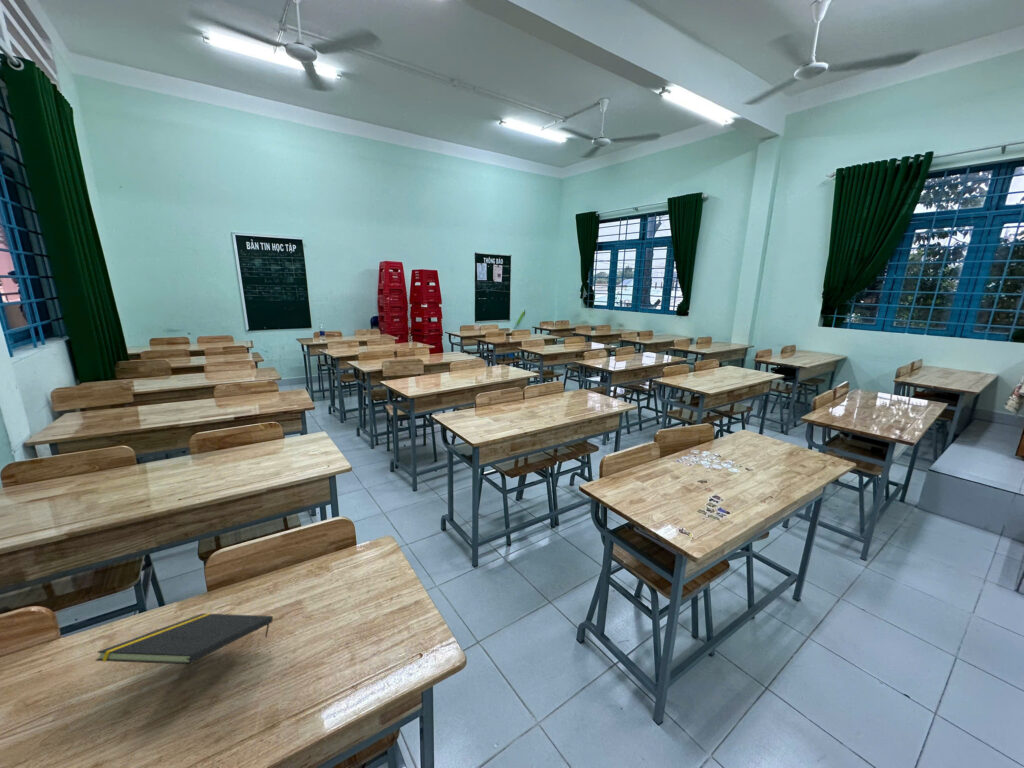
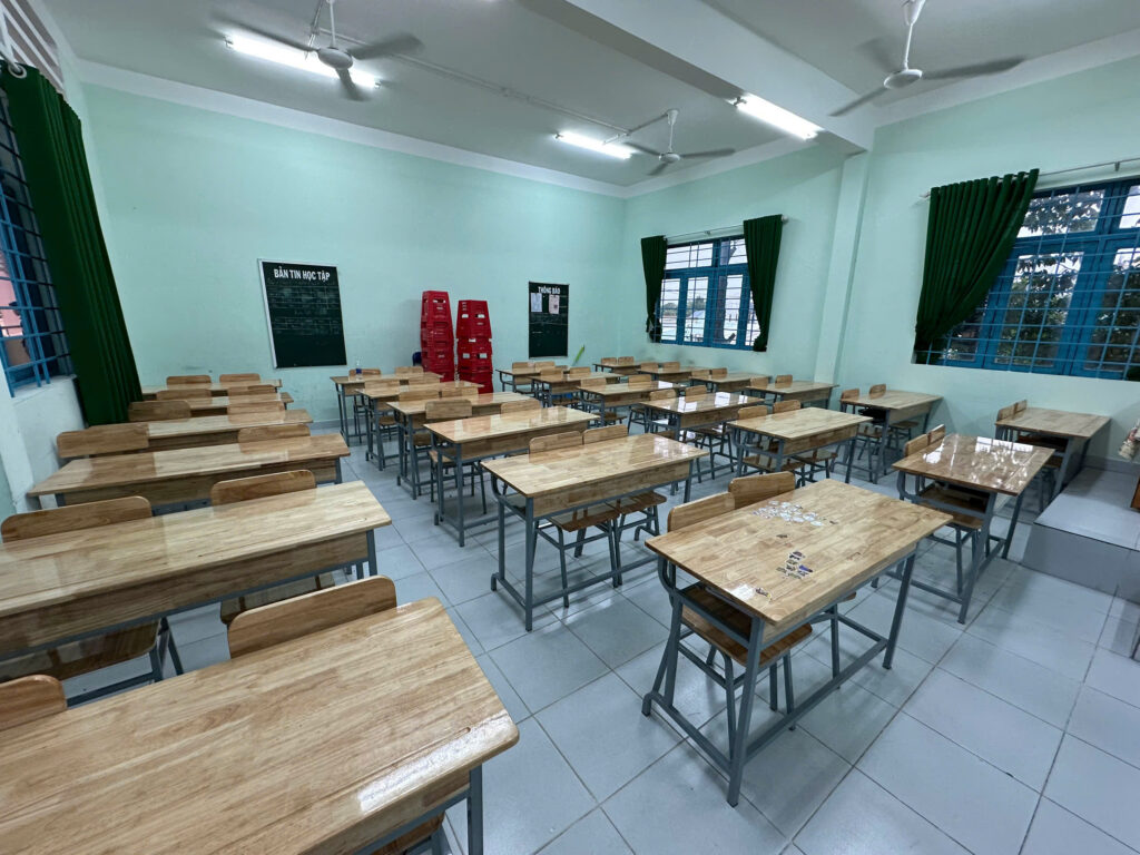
- notepad [94,612,274,665]
